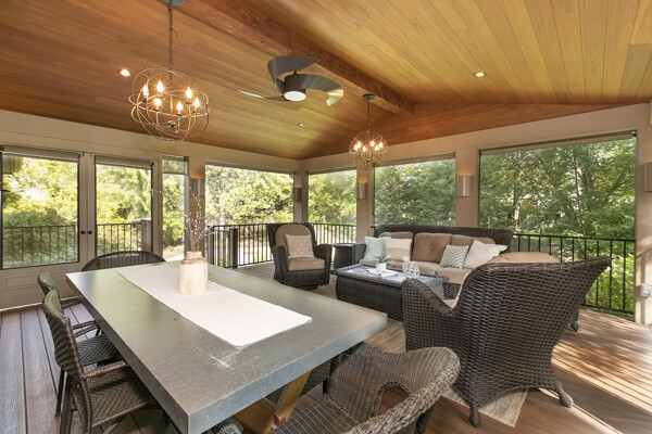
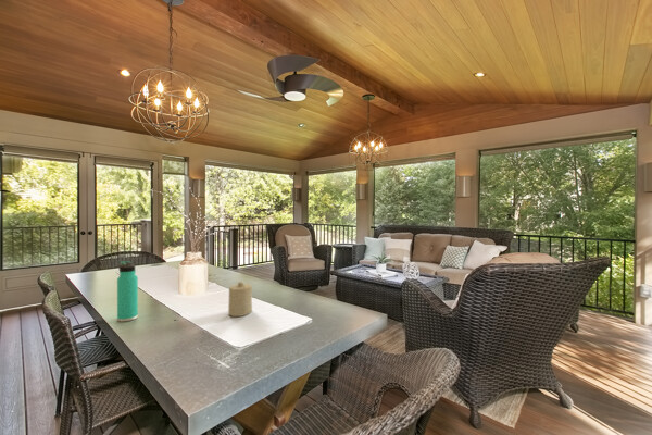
+ candle [227,281,253,318]
+ thermos bottle [116,260,139,323]
